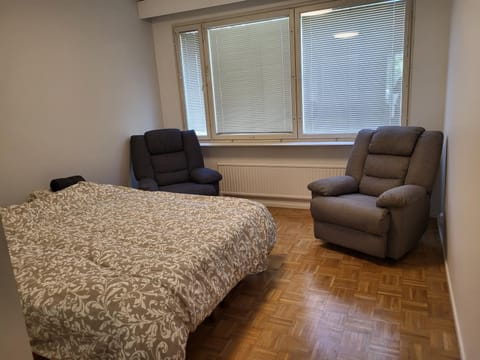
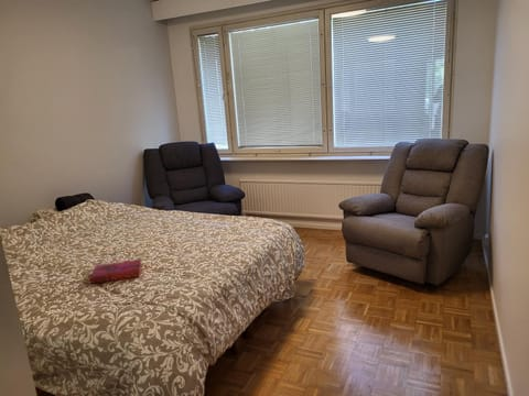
+ hardback book [88,257,143,285]
